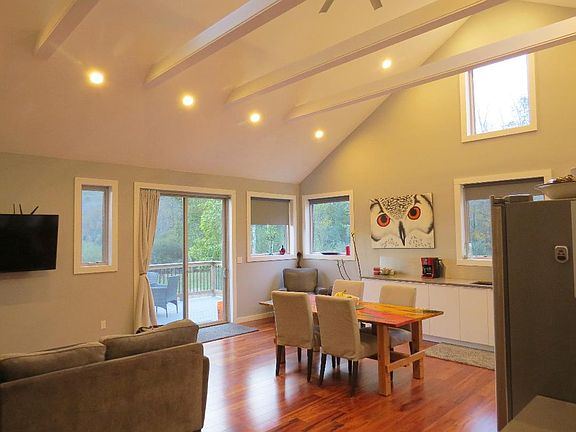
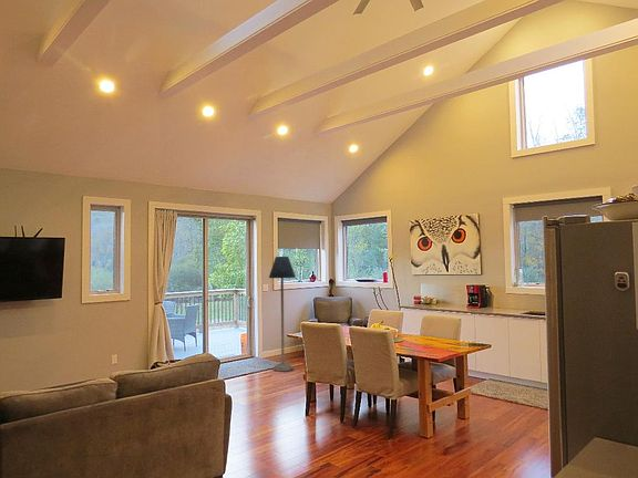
+ floor lamp [268,254,297,372]
